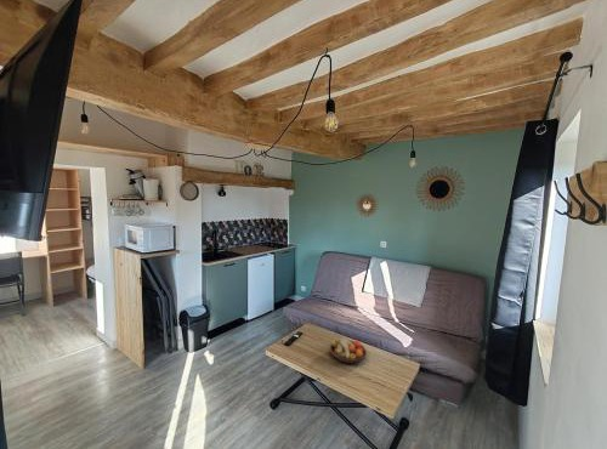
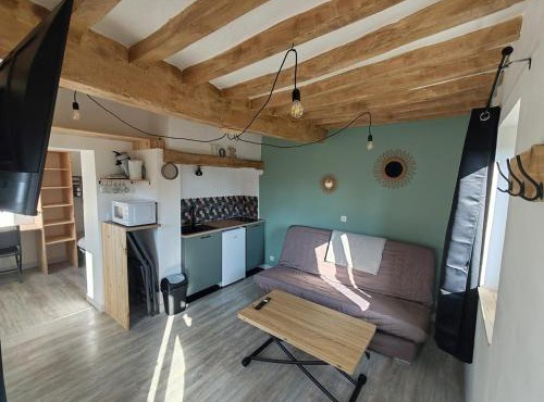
- fruit bowl [329,337,368,364]
